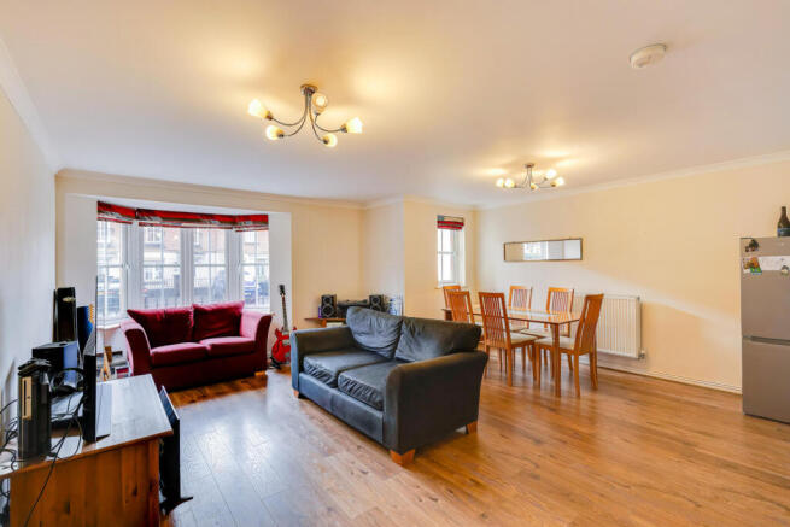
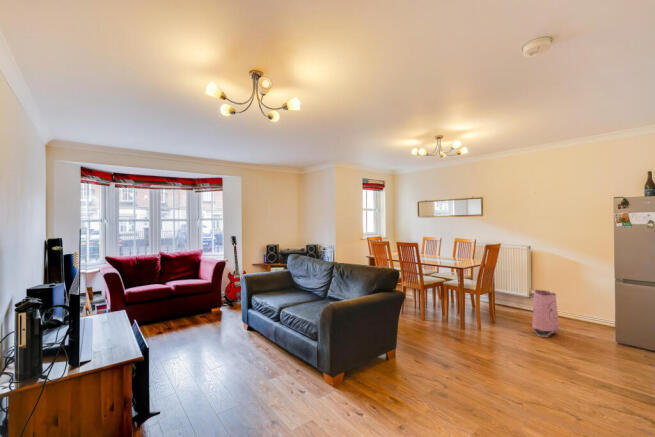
+ bag [531,289,560,339]
